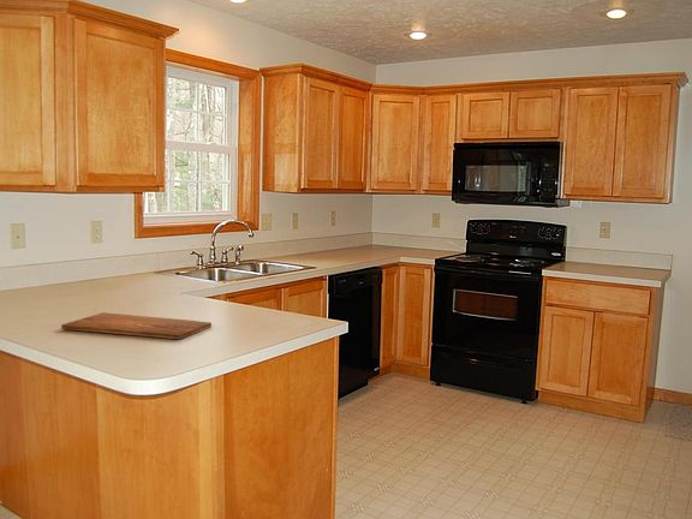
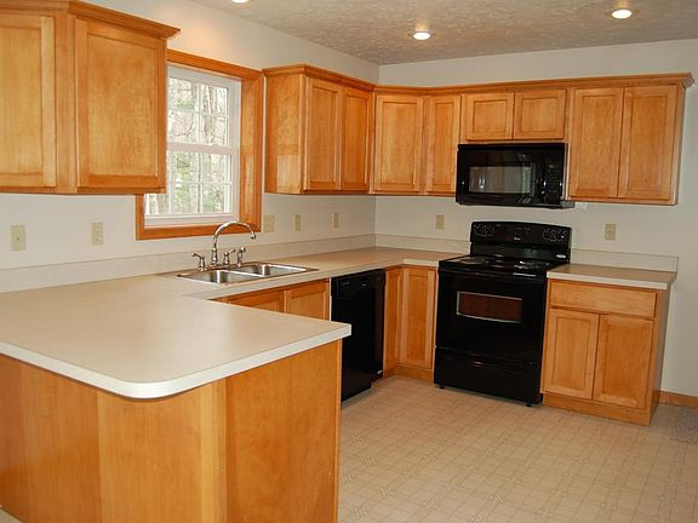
- cutting board [60,311,213,340]
